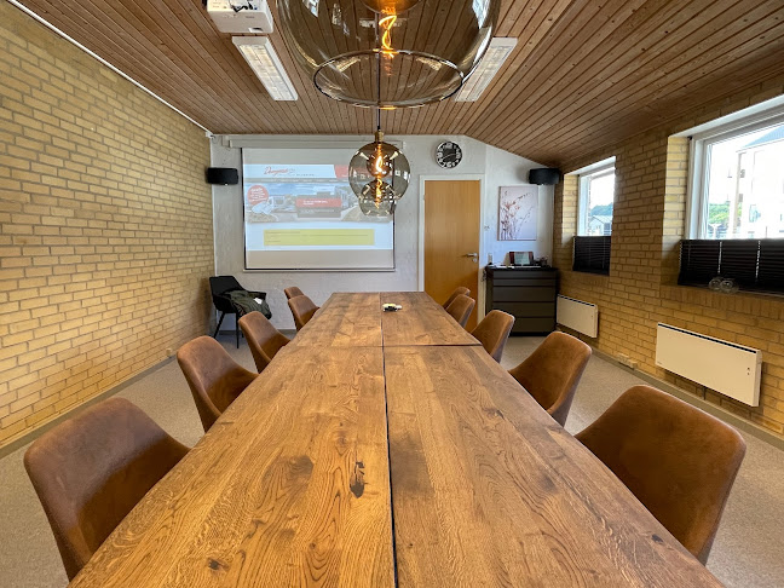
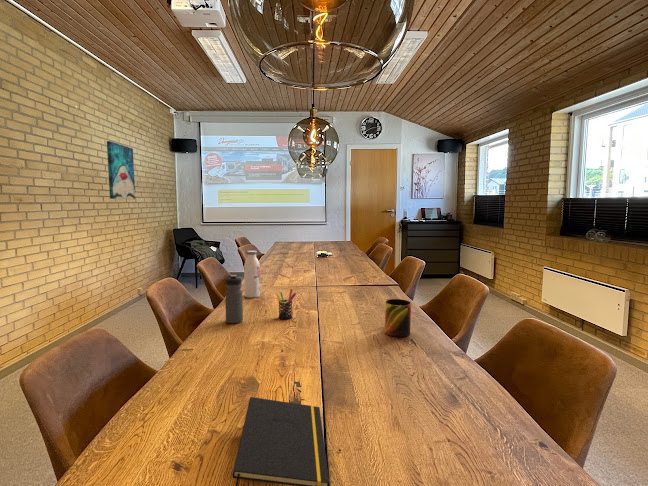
+ mug [384,298,412,338]
+ pen holder [275,288,297,320]
+ notepad [231,396,330,486]
+ water bottle [224,274,244,324]
+ wall art [106,140,136,201]
+ water bottle [243,250,261,299]
